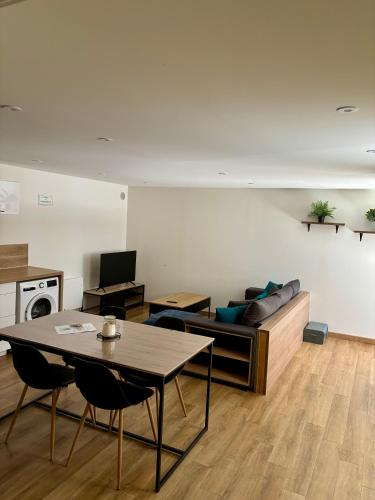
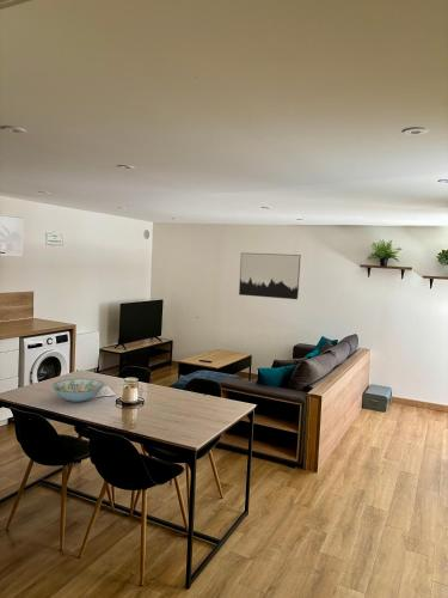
+ wall art [238,251,302,300]
+ decorative bowl [51,378,105,403]
